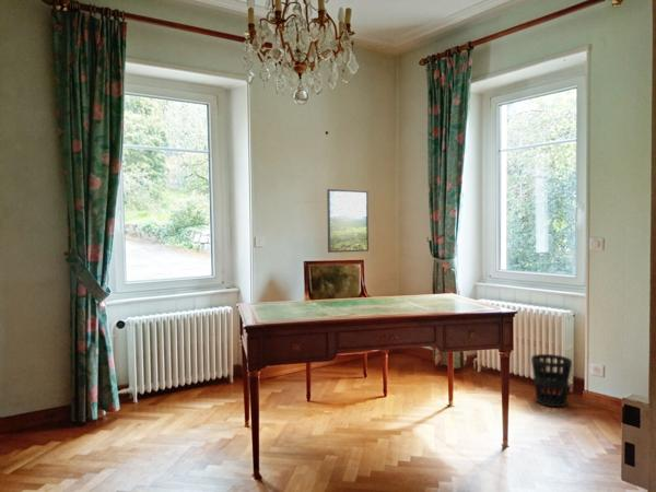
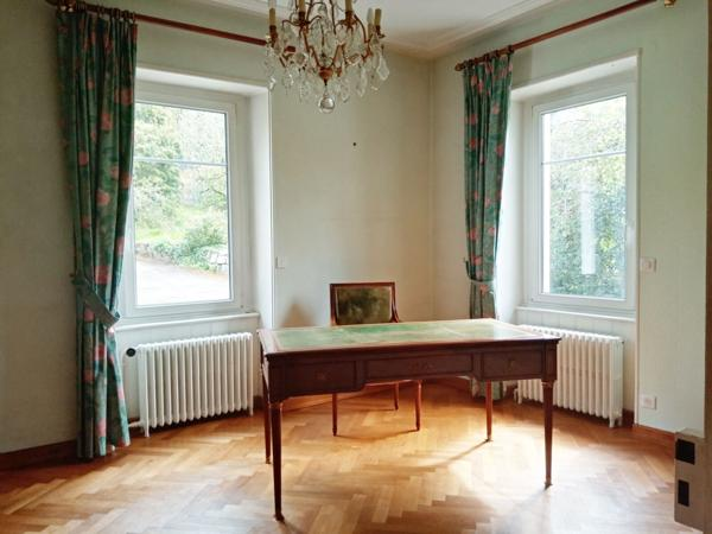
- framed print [326,188,370,254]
- wastebasket [530,353,573,408]
